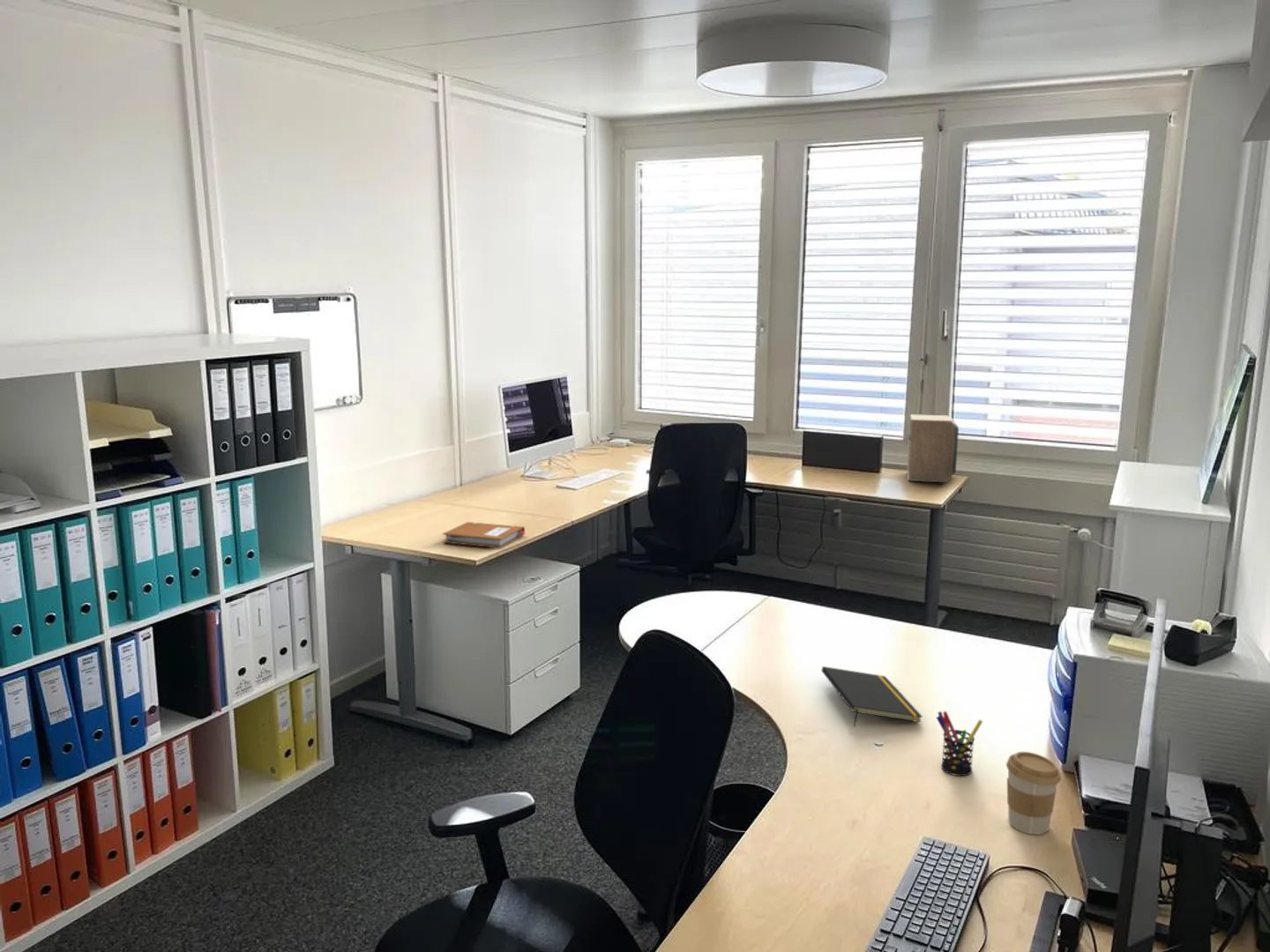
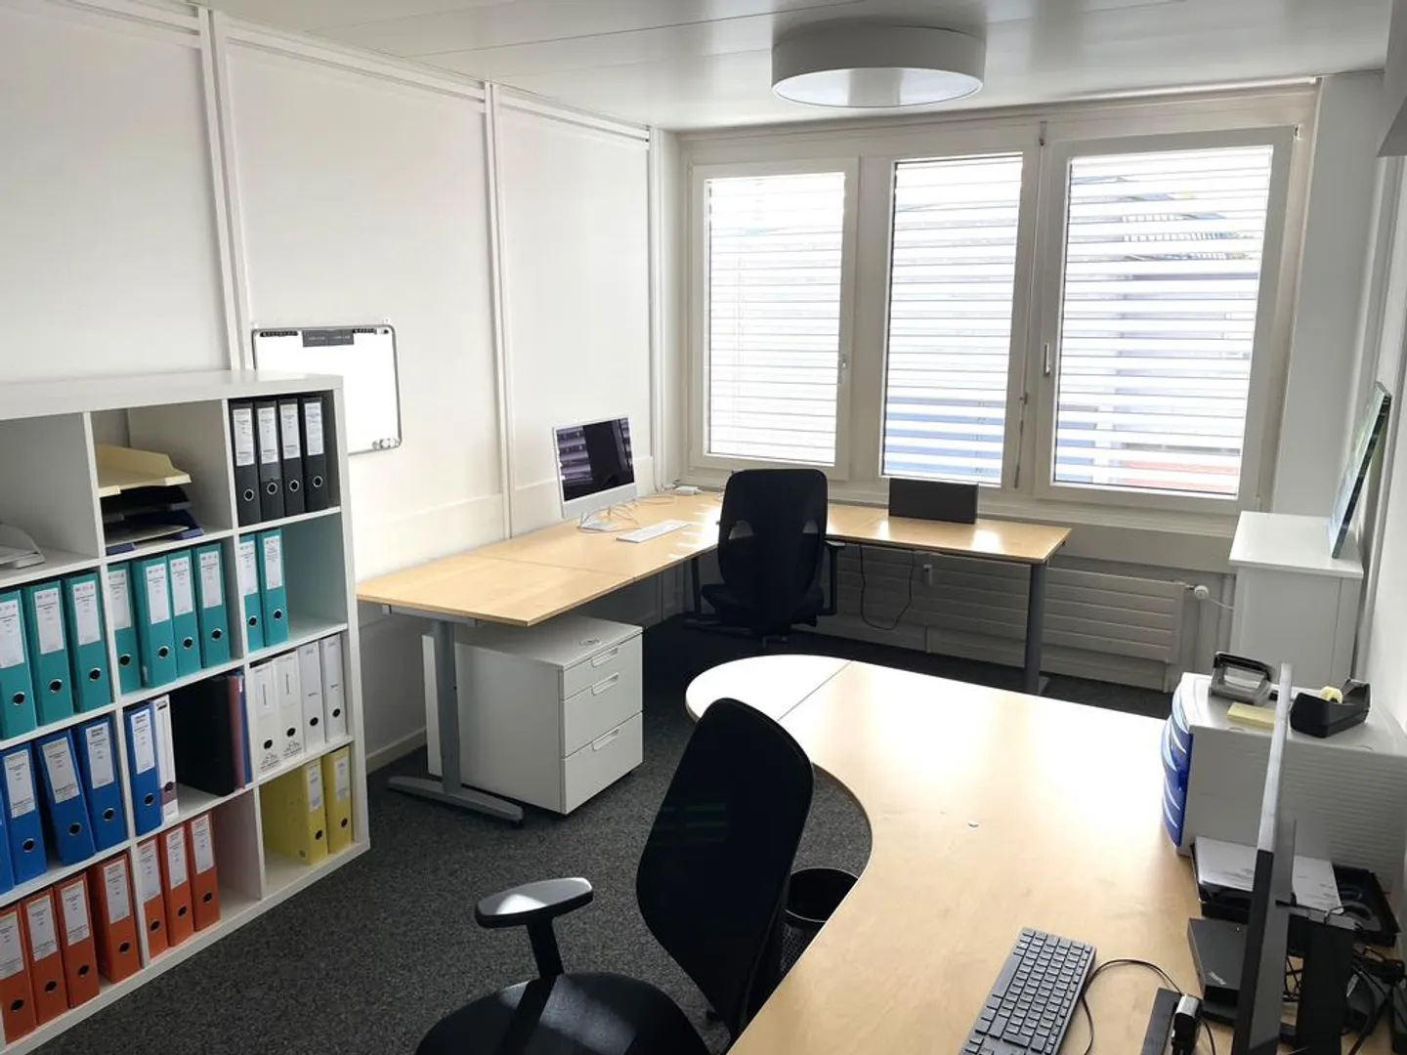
- pen holder [936,710,983,777]
- notebook [442,521,527,549]
- speaker [907,413,960,483]
- notepad [821,666,923,727]
- coffee cup [1005,751,1062,835]
